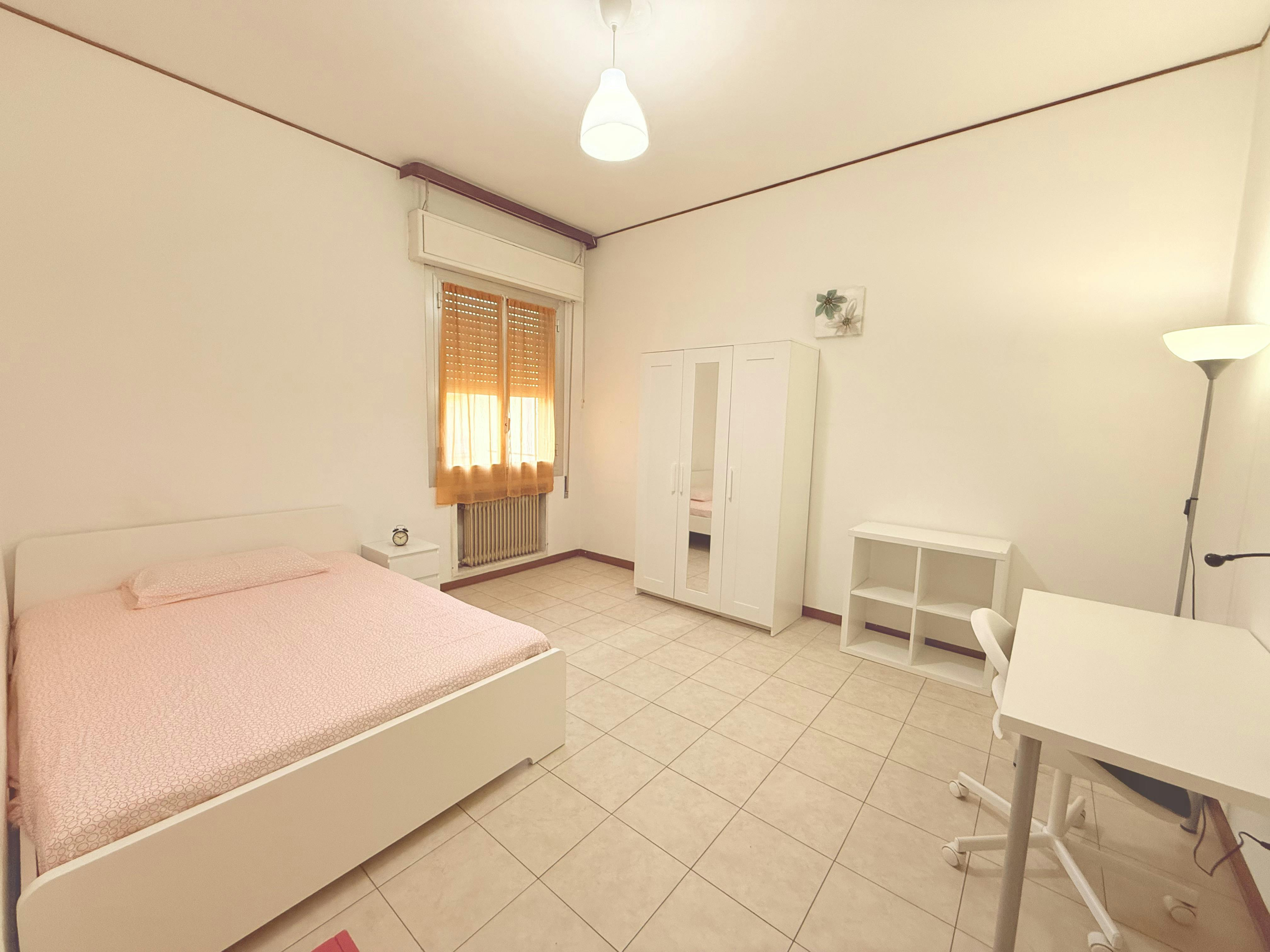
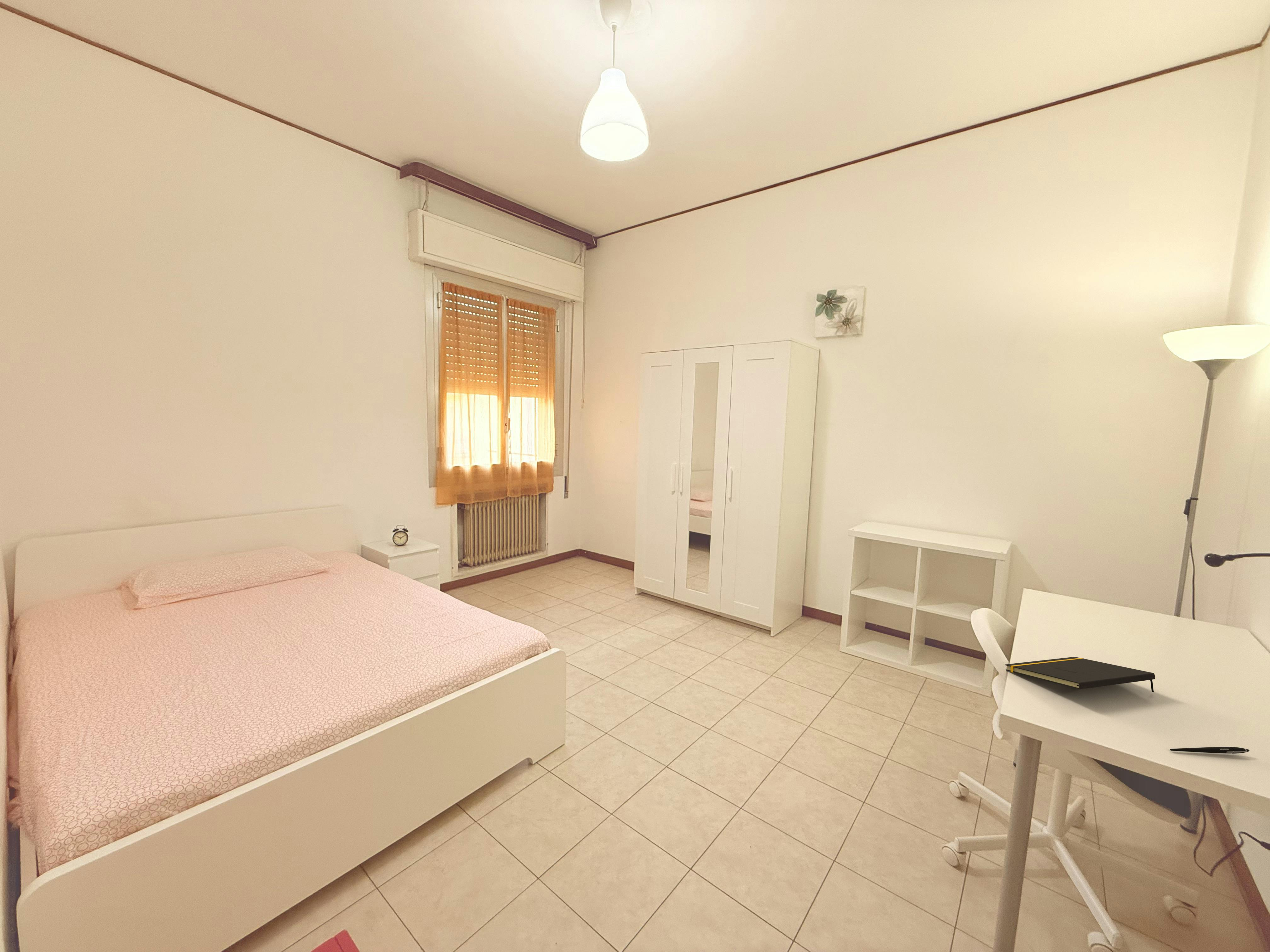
+ pen [1170,746,1250,754]
+ notepad [1005,656,1155,693]
